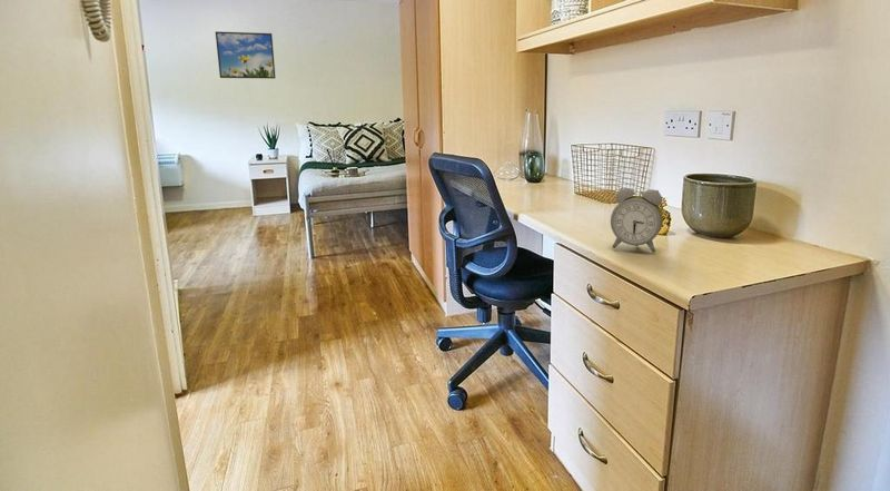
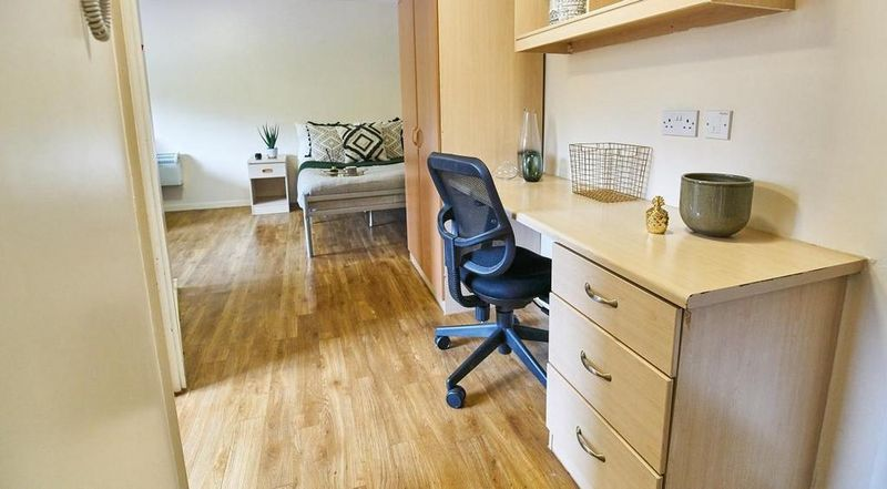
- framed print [215,30,276,80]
- alarm clock [610,187,664,254]
